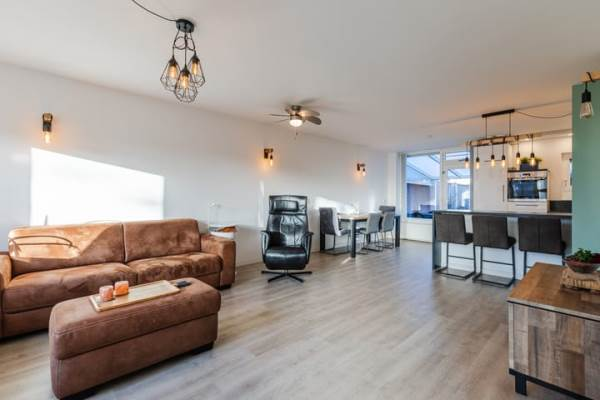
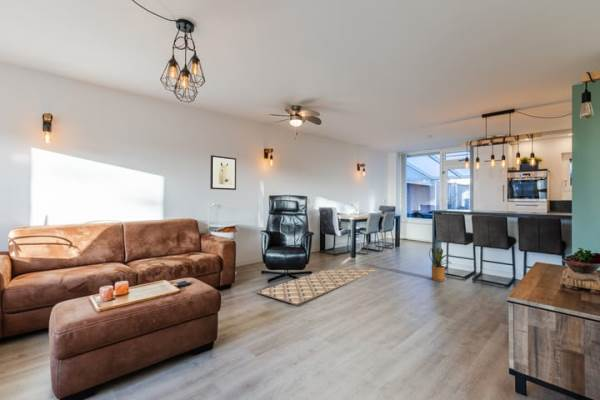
+ rug [255,268,377,306]
+ house plant [428,247,454,282]
+ wall art [209,154,237,191]
